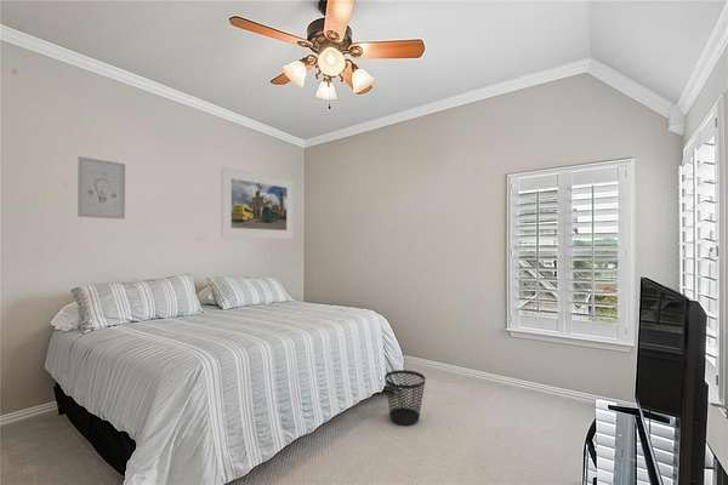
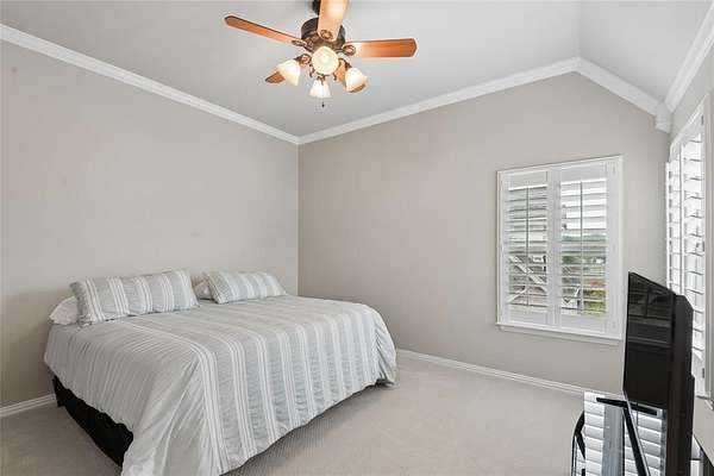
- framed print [220,166,295,240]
- wastebasket [383,369,426,427]
- wall art [76,155,126,221]
